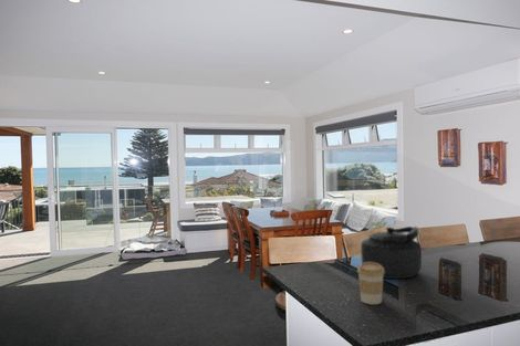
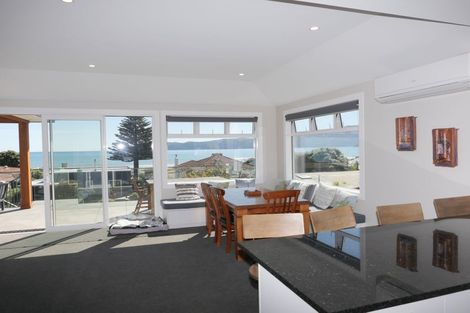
- coffee cup [356,262,385,305]
- kettle [360,226,423,280]
